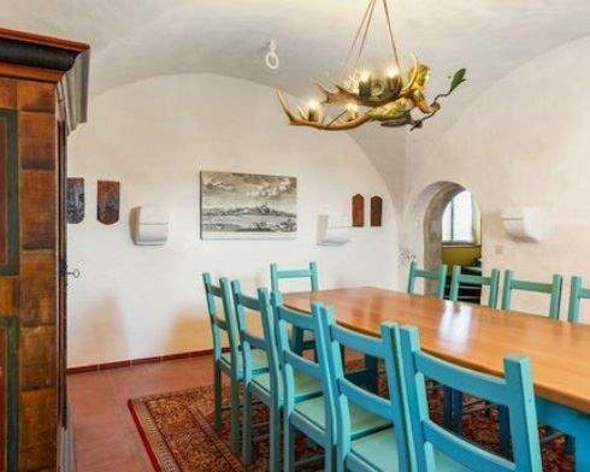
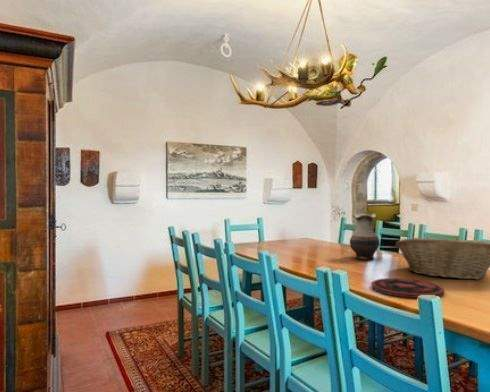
+ fruit basket [395,237,490,280]
+ vase [349,213,381,260]
+ plate [370,277,445,299]
